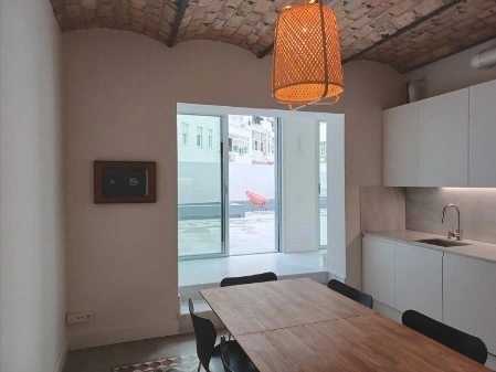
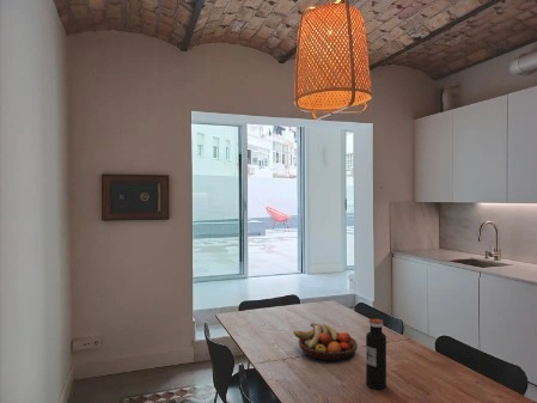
+ water bottle [365,318,388,390]
+ fruit bowl [293,322,359,362]
